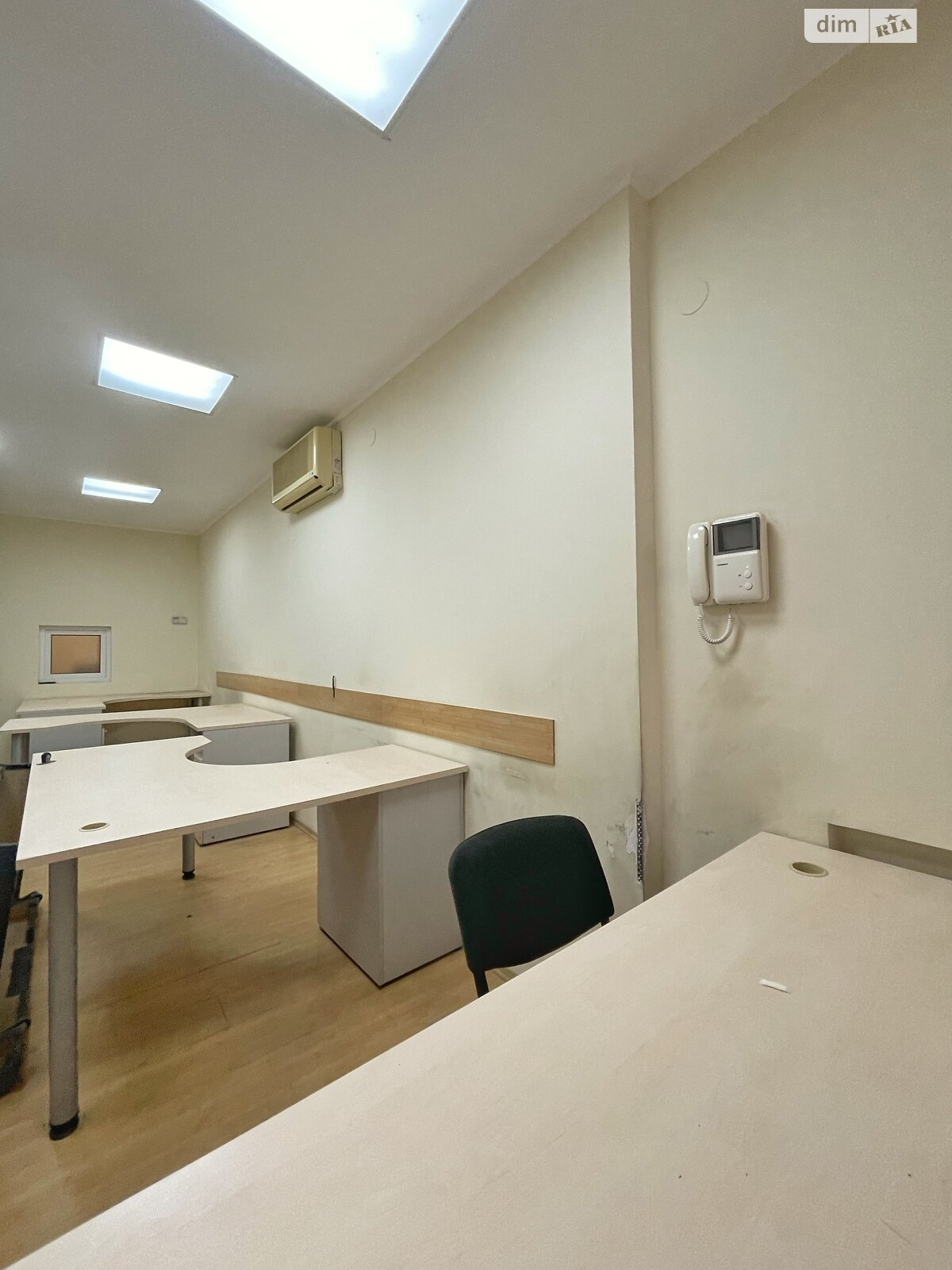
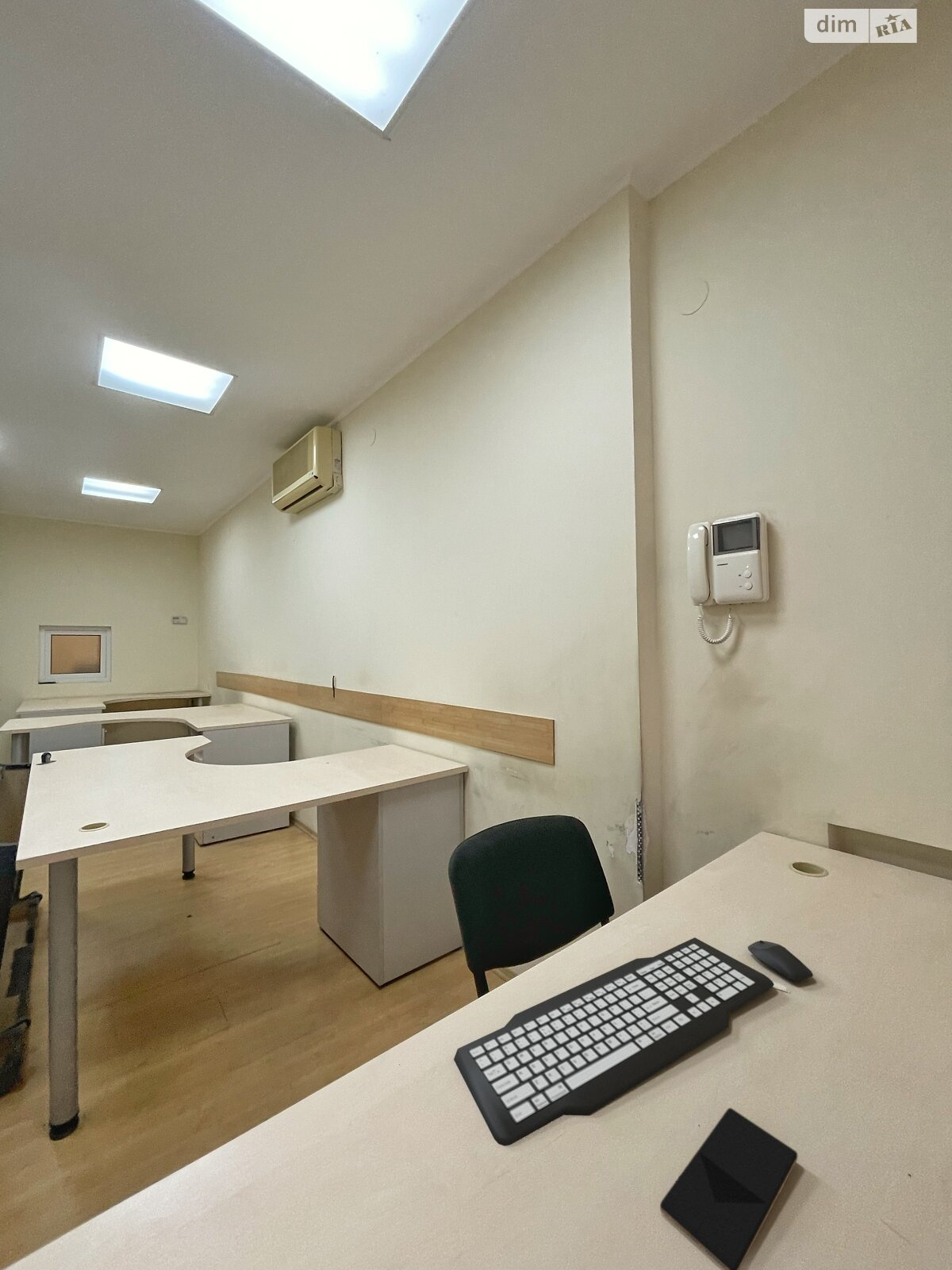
+ keyboard [453,937,814,1147]
+ smartphone [659,1107,799,1270]
